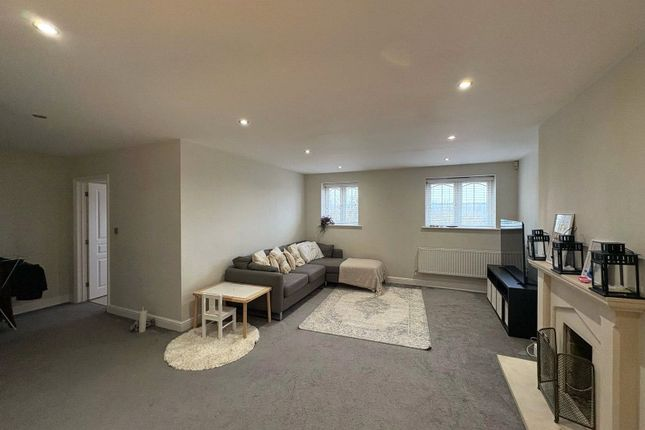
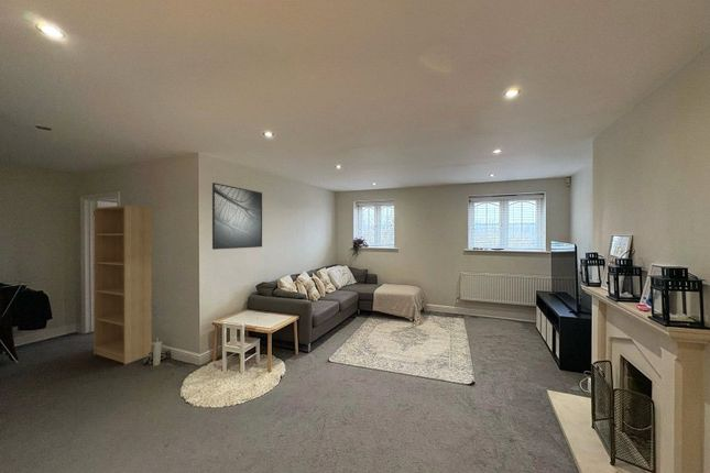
+ bookshelf [92,205,153,365]
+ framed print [211,182,263,251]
